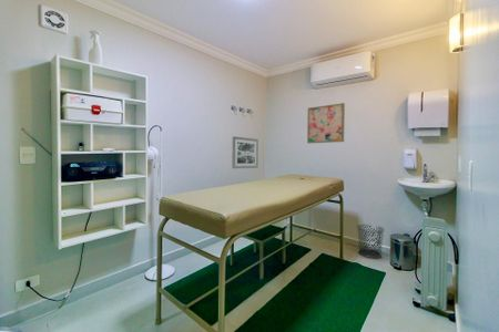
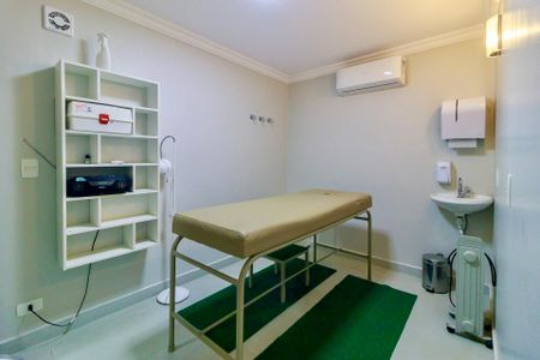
- wall art [231,135,259,169]
- wall art [306,102,346,144]
- waste bin [356,224,386,259]
